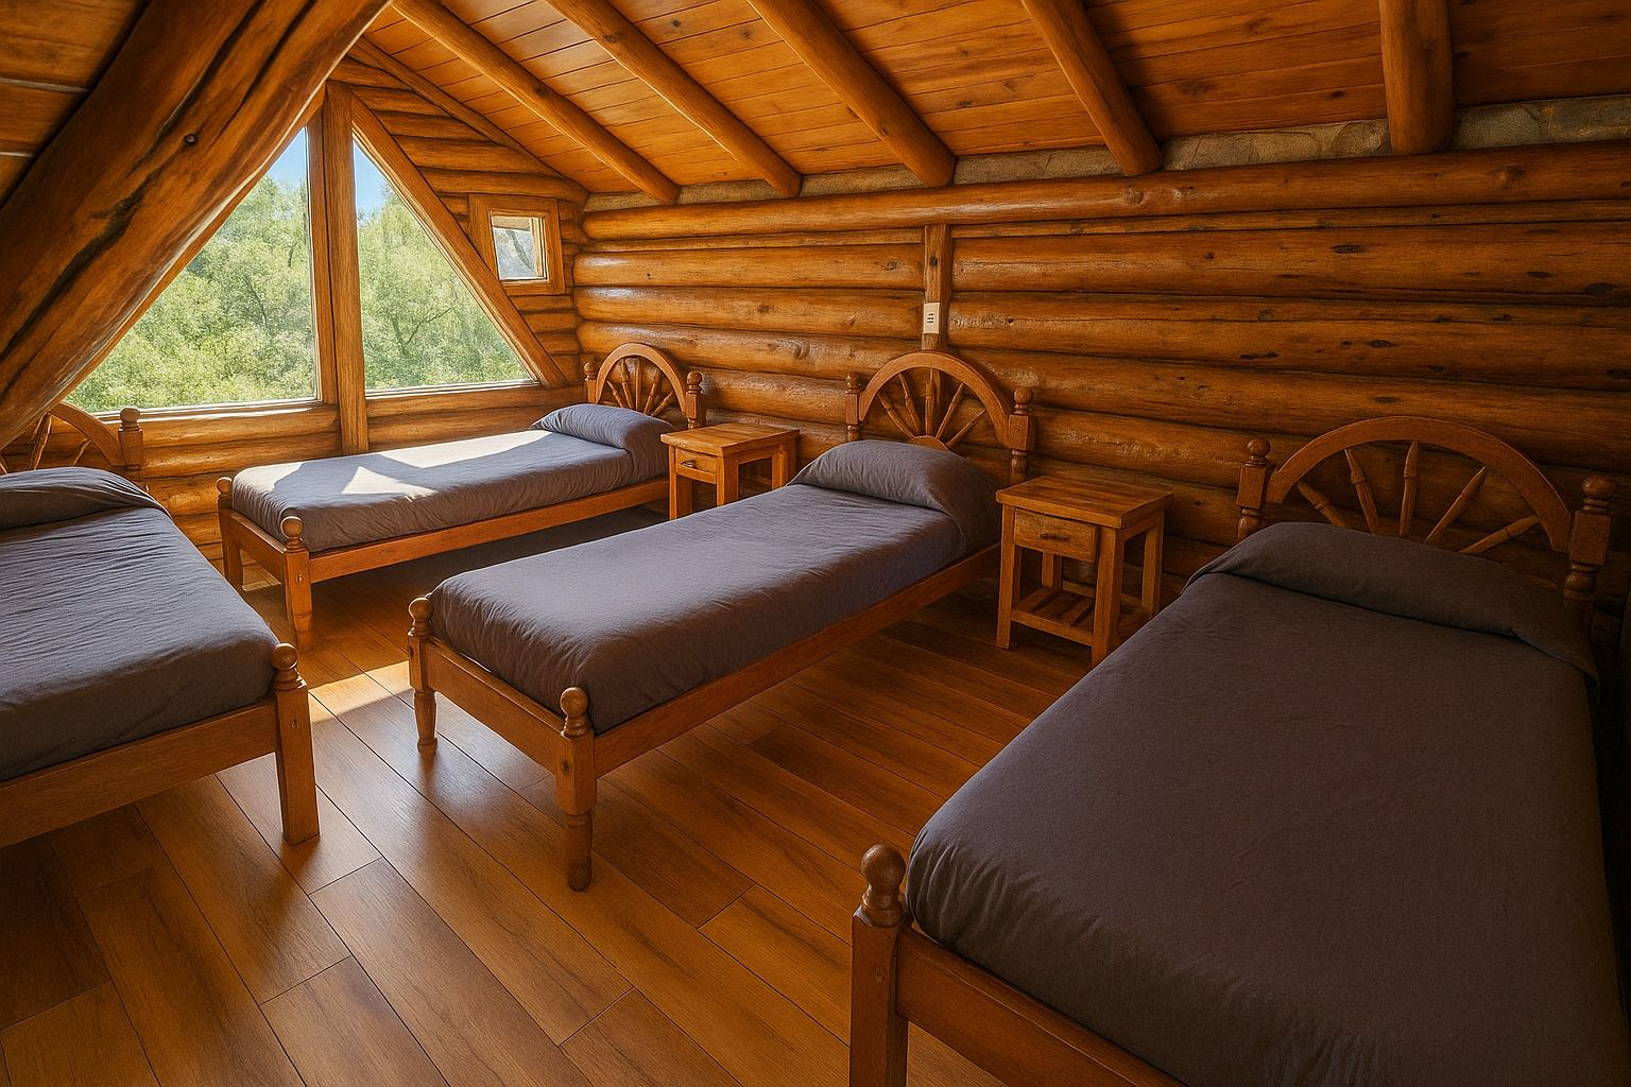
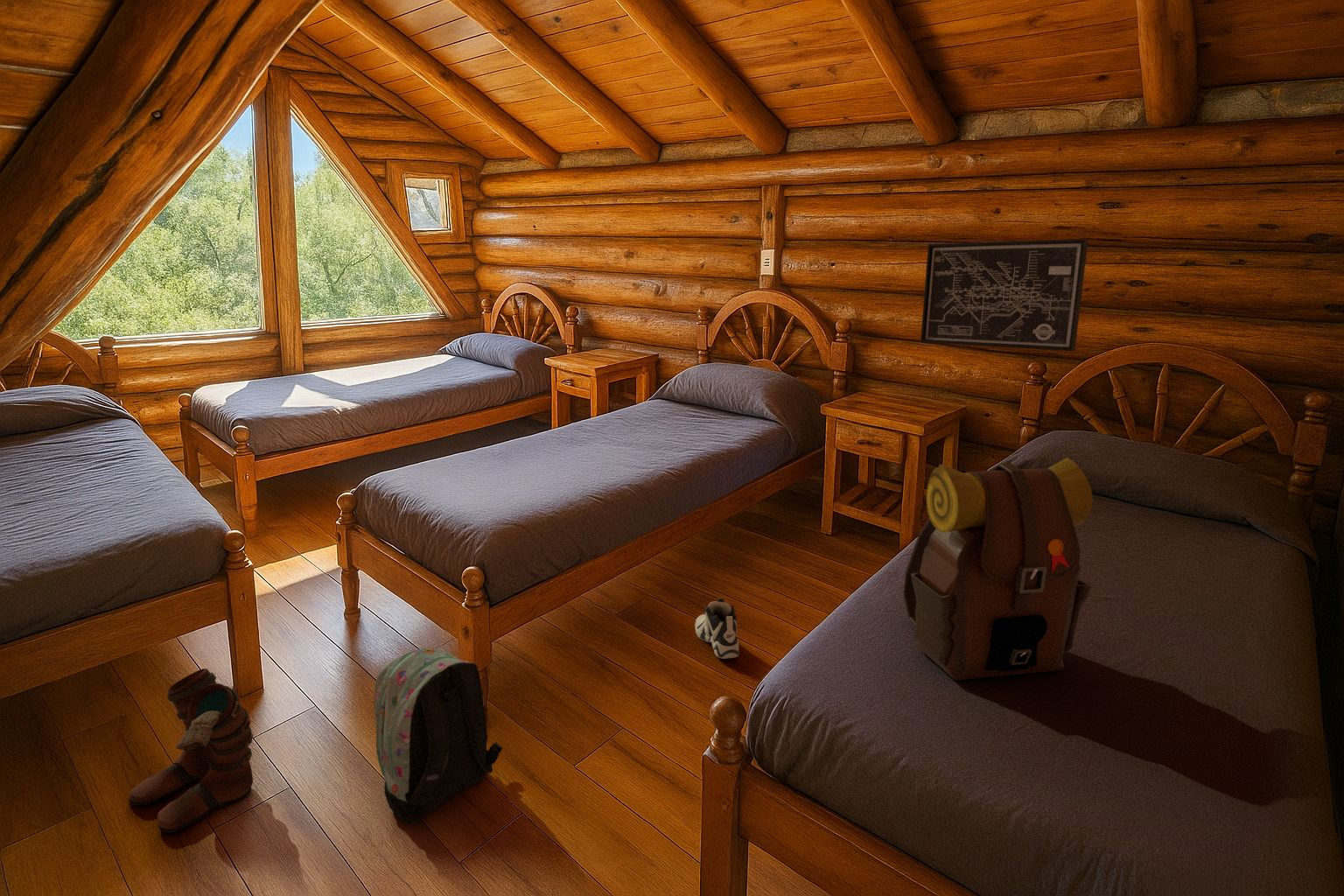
+ backpack [902,457,1094,681]
+ backpack [373,648,503,825]
+ wall art [920,238,1089,352]
+ boots [128,668,255,834]
+ sneaker [694,598,740,660]
